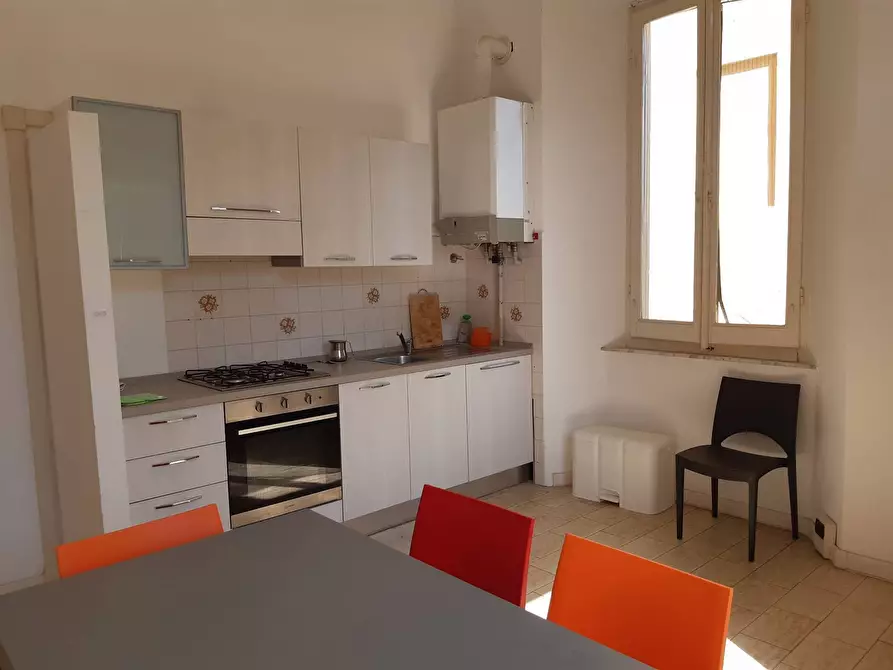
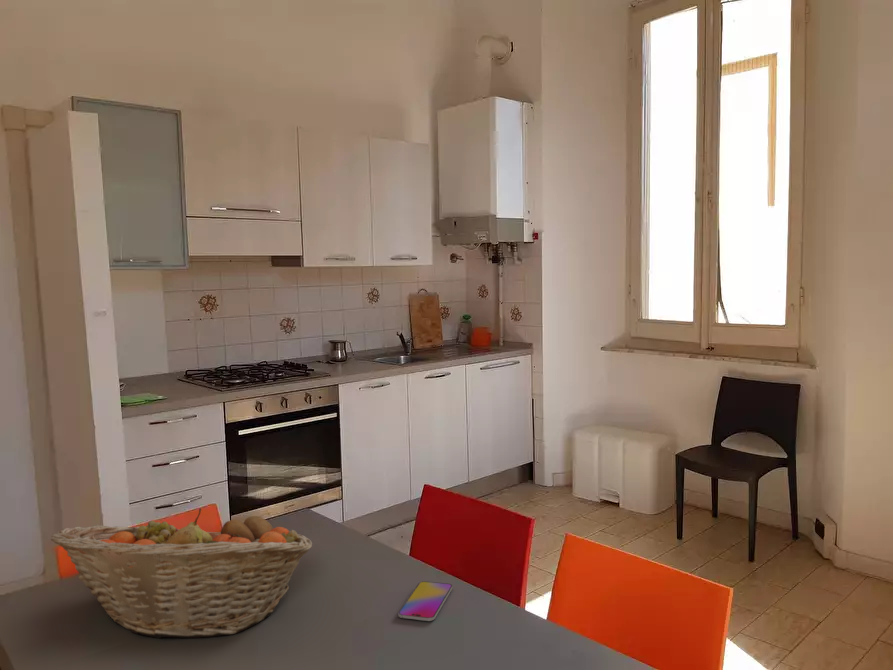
+ fruit basket [50,507,313,639]
+ smartphone [397,580,453,622]
